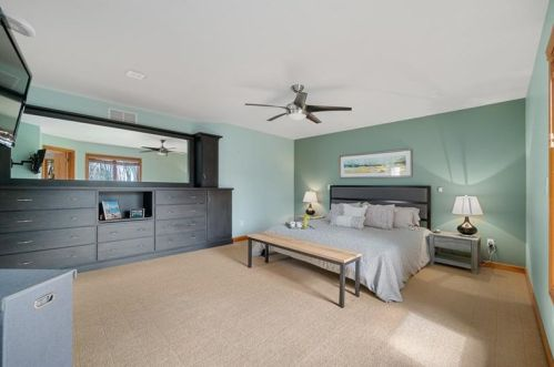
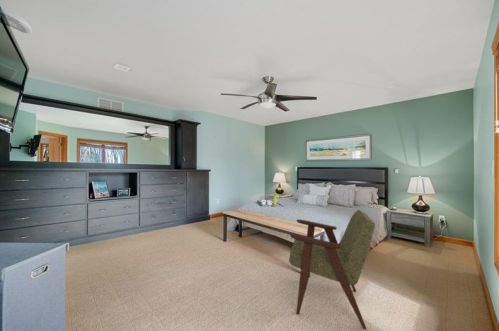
+ armchair [288,209,376,331]
